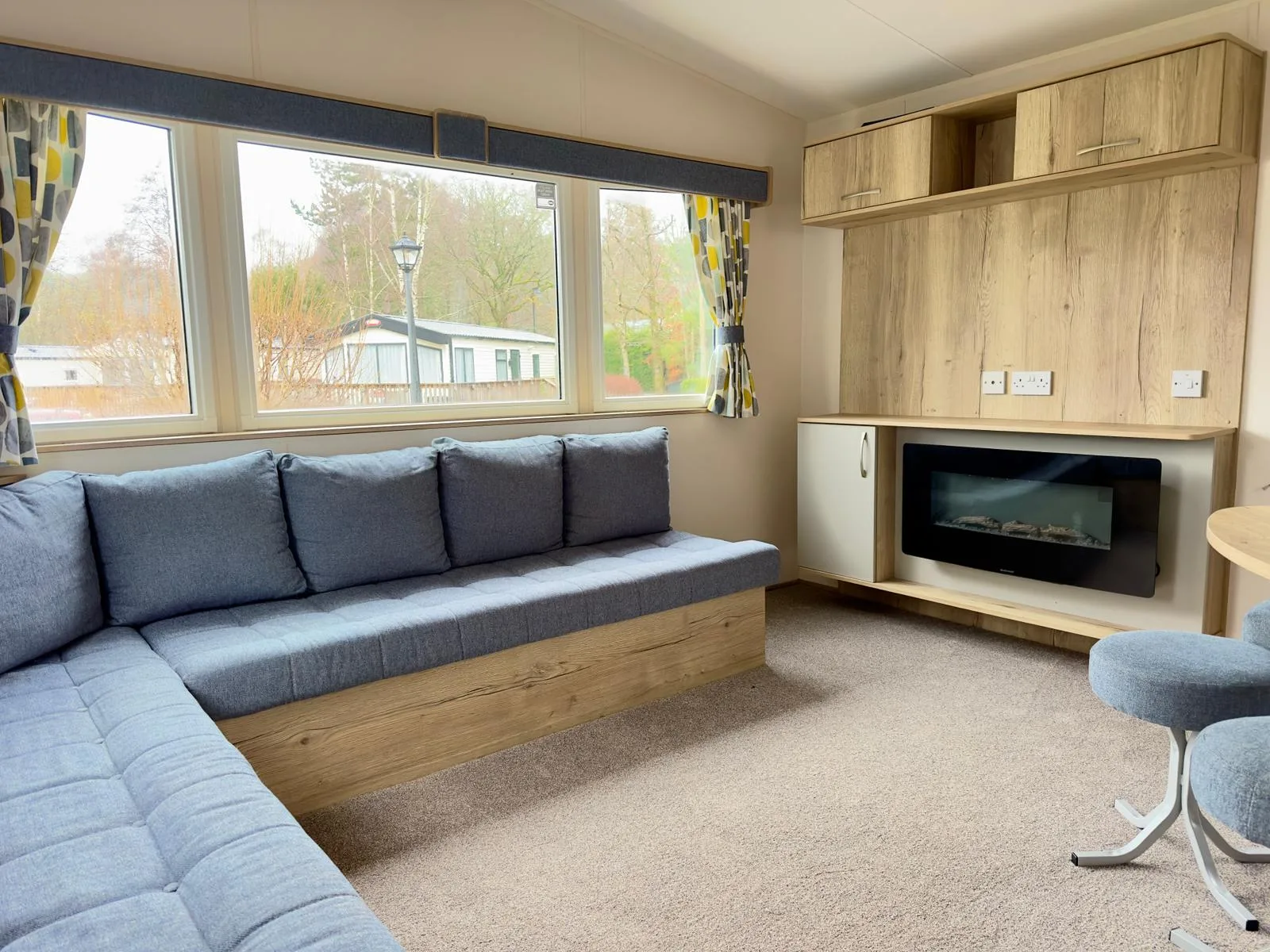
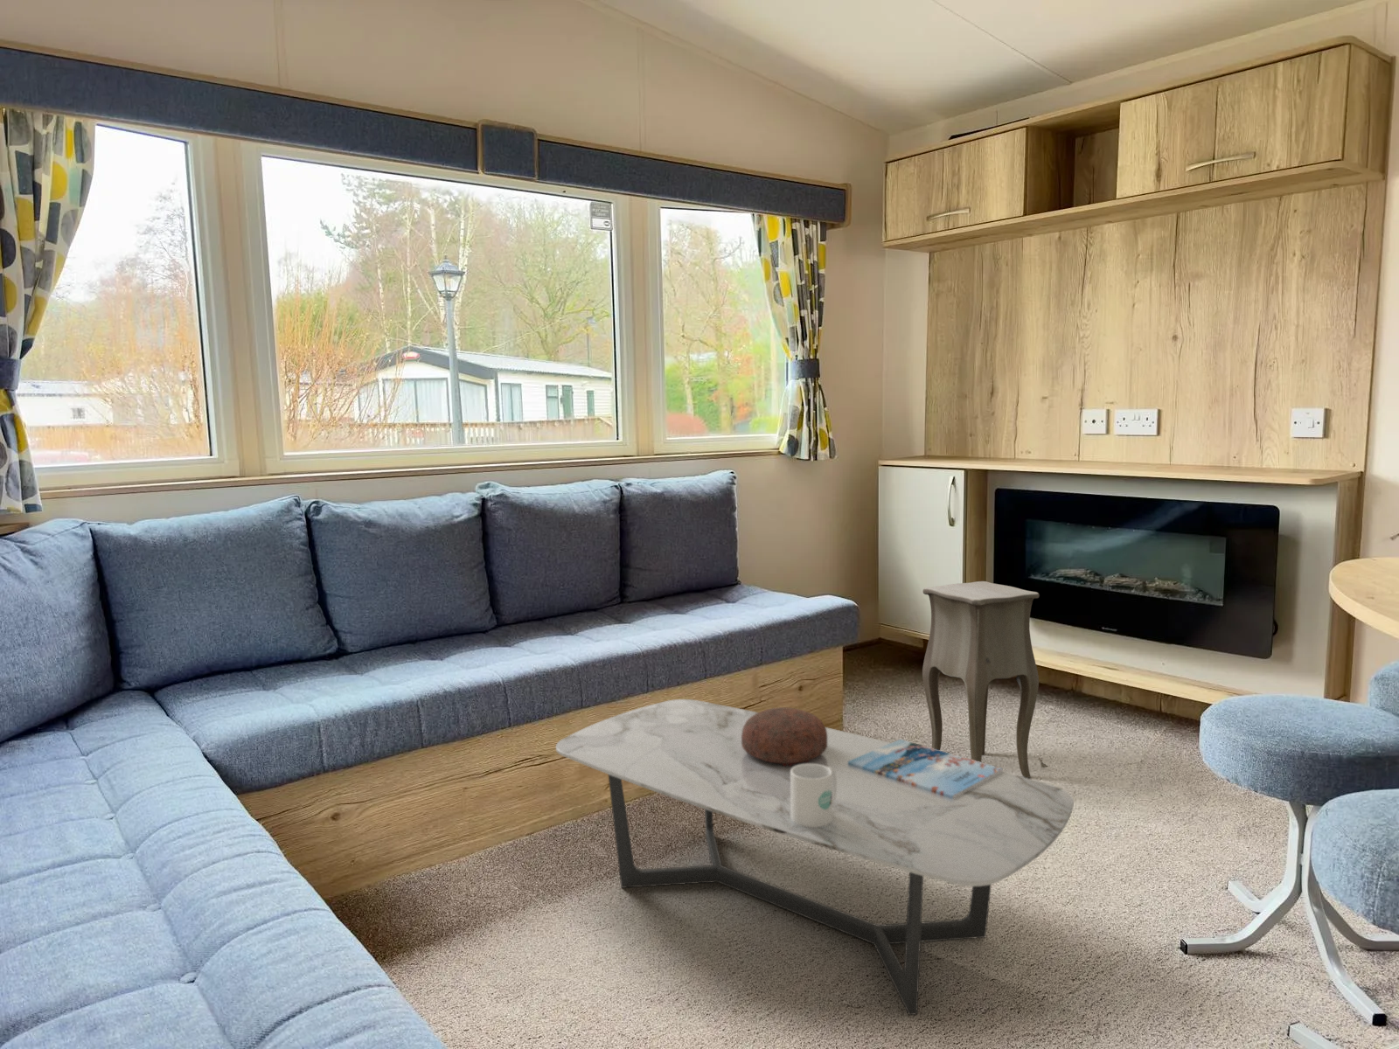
+ decorative bowl [741,706,827,766]
+ side table [922,581,1049,779]
+ magazine [848,738,1004,799]
+ coffee table [555,699,1075,1016]
+ mug [791,764,837,826]
